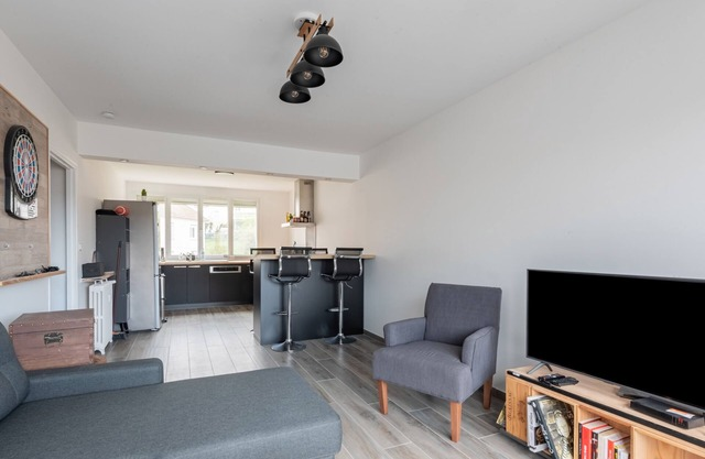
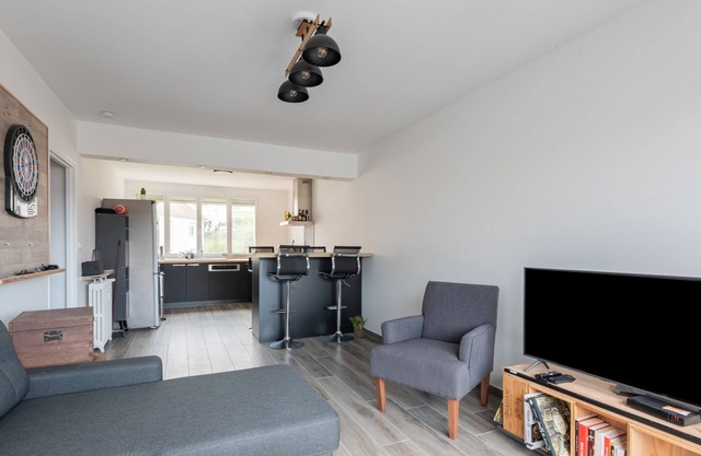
+ potted plant [348,315,368,338]
